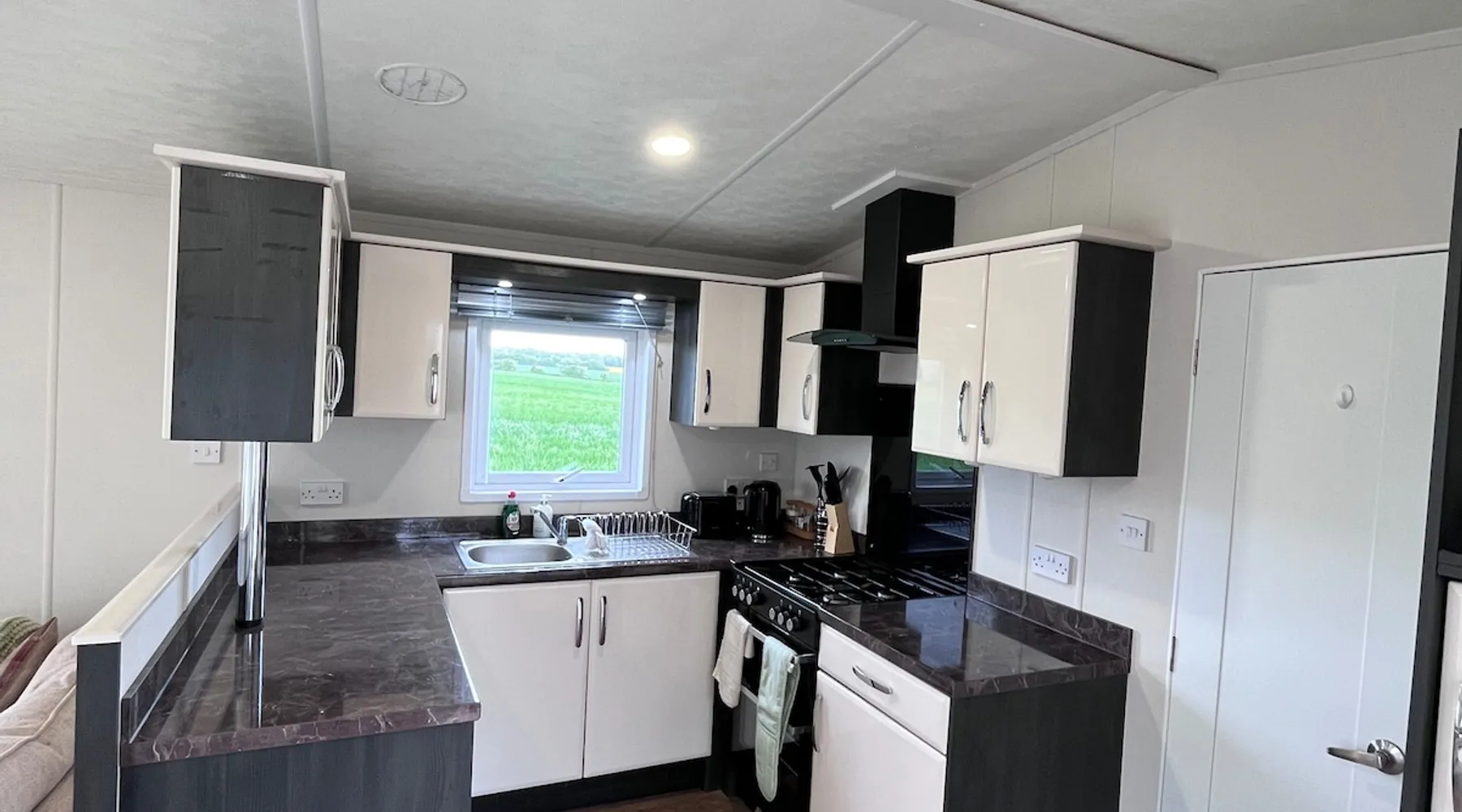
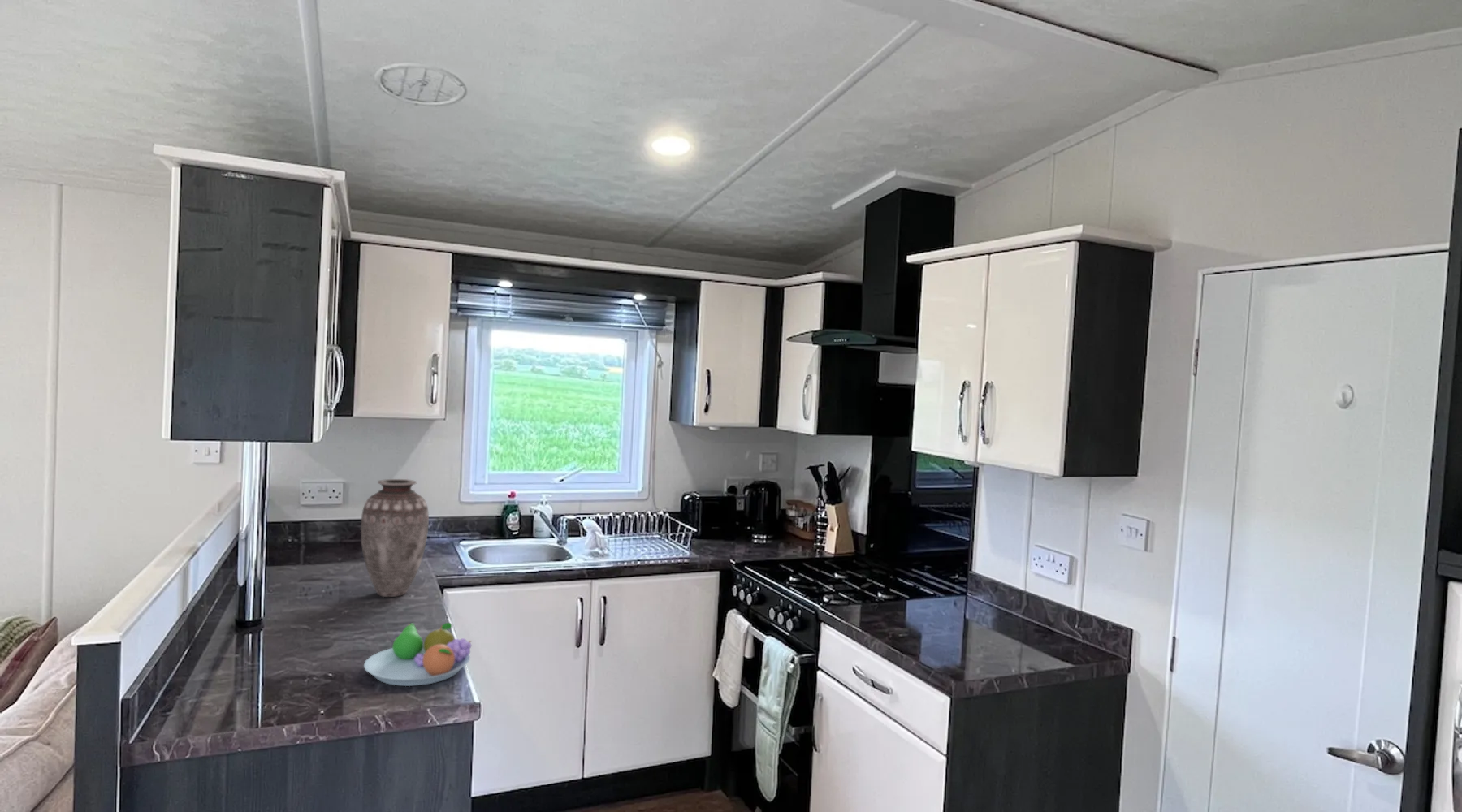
+ fruit bowl [363,622,472,687]
+ vase [360,478,430,598]
